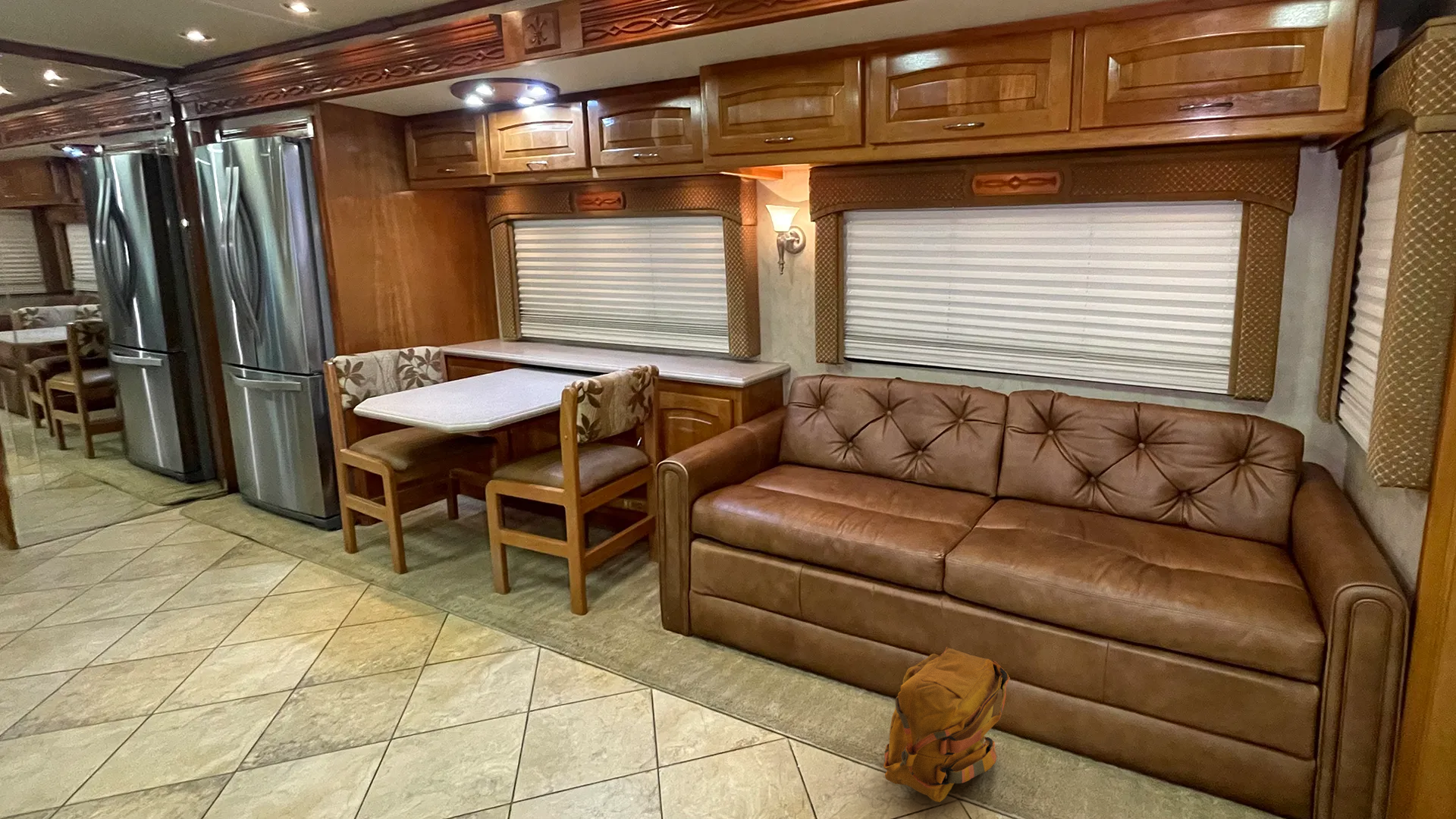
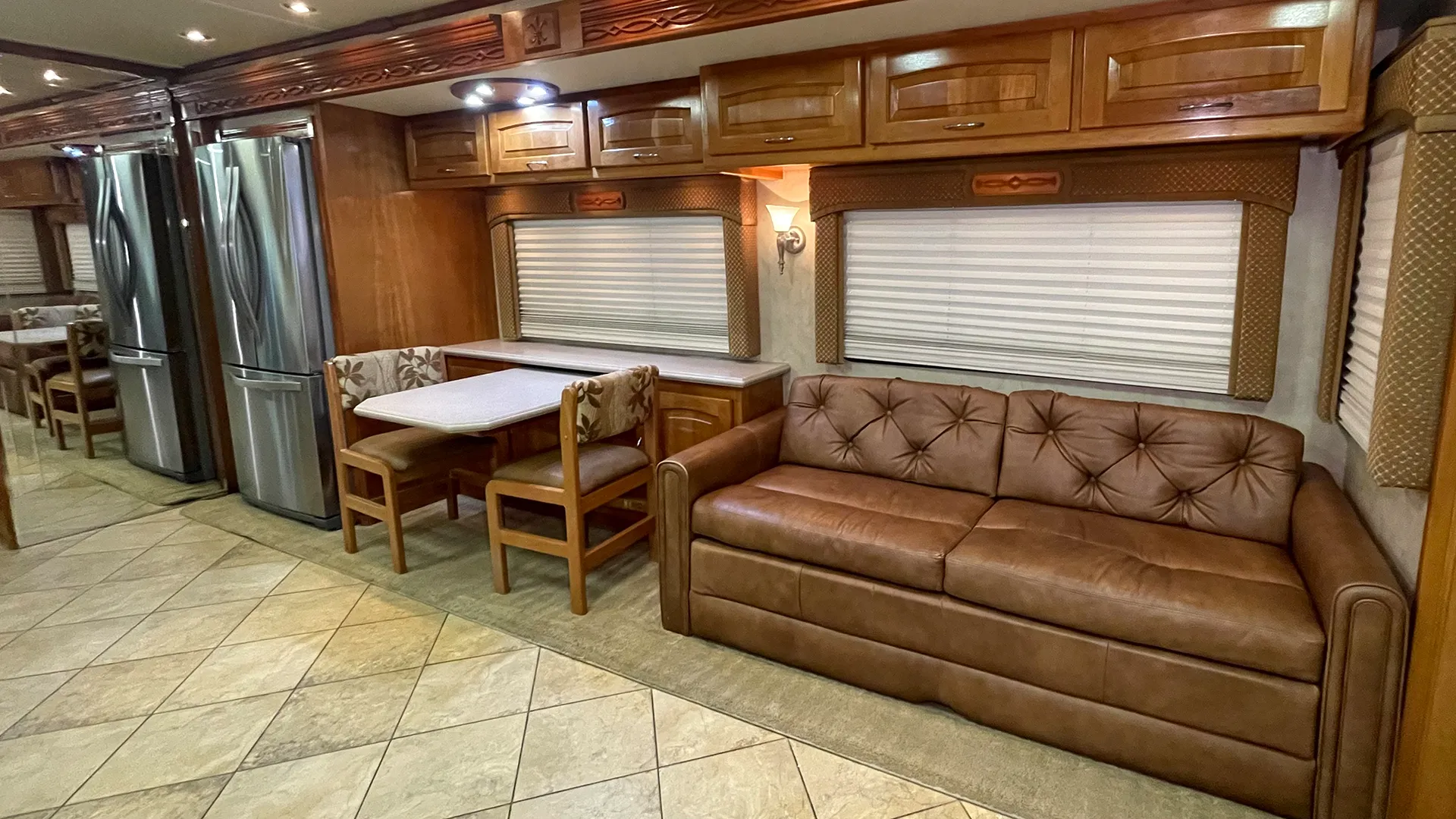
- backpack [883,646,1011,803]
